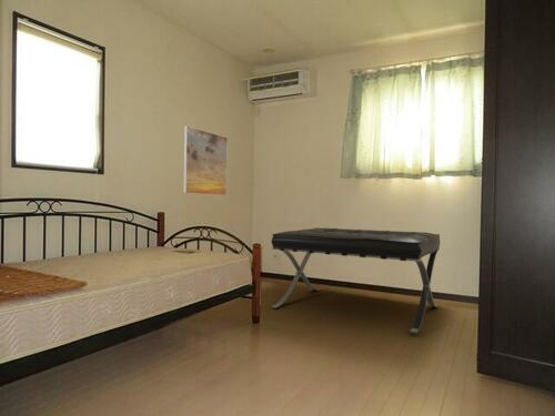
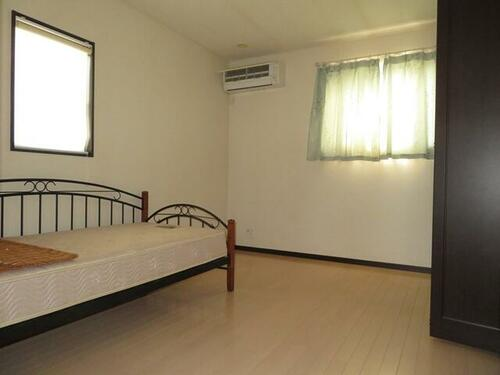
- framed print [182,125,229,196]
- bench [270,227,441,335]
